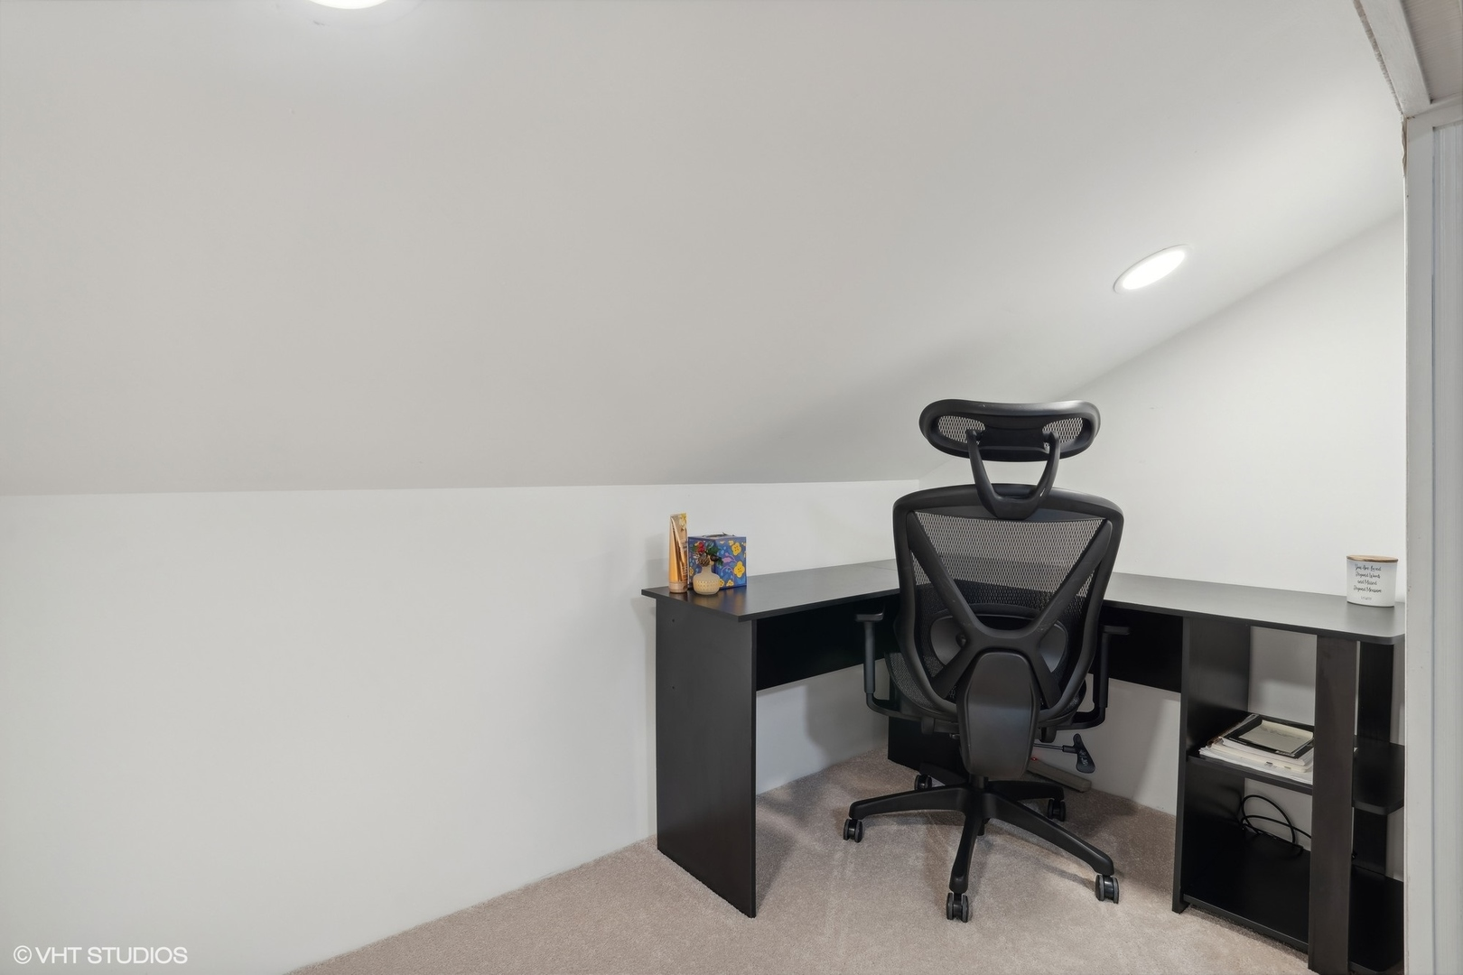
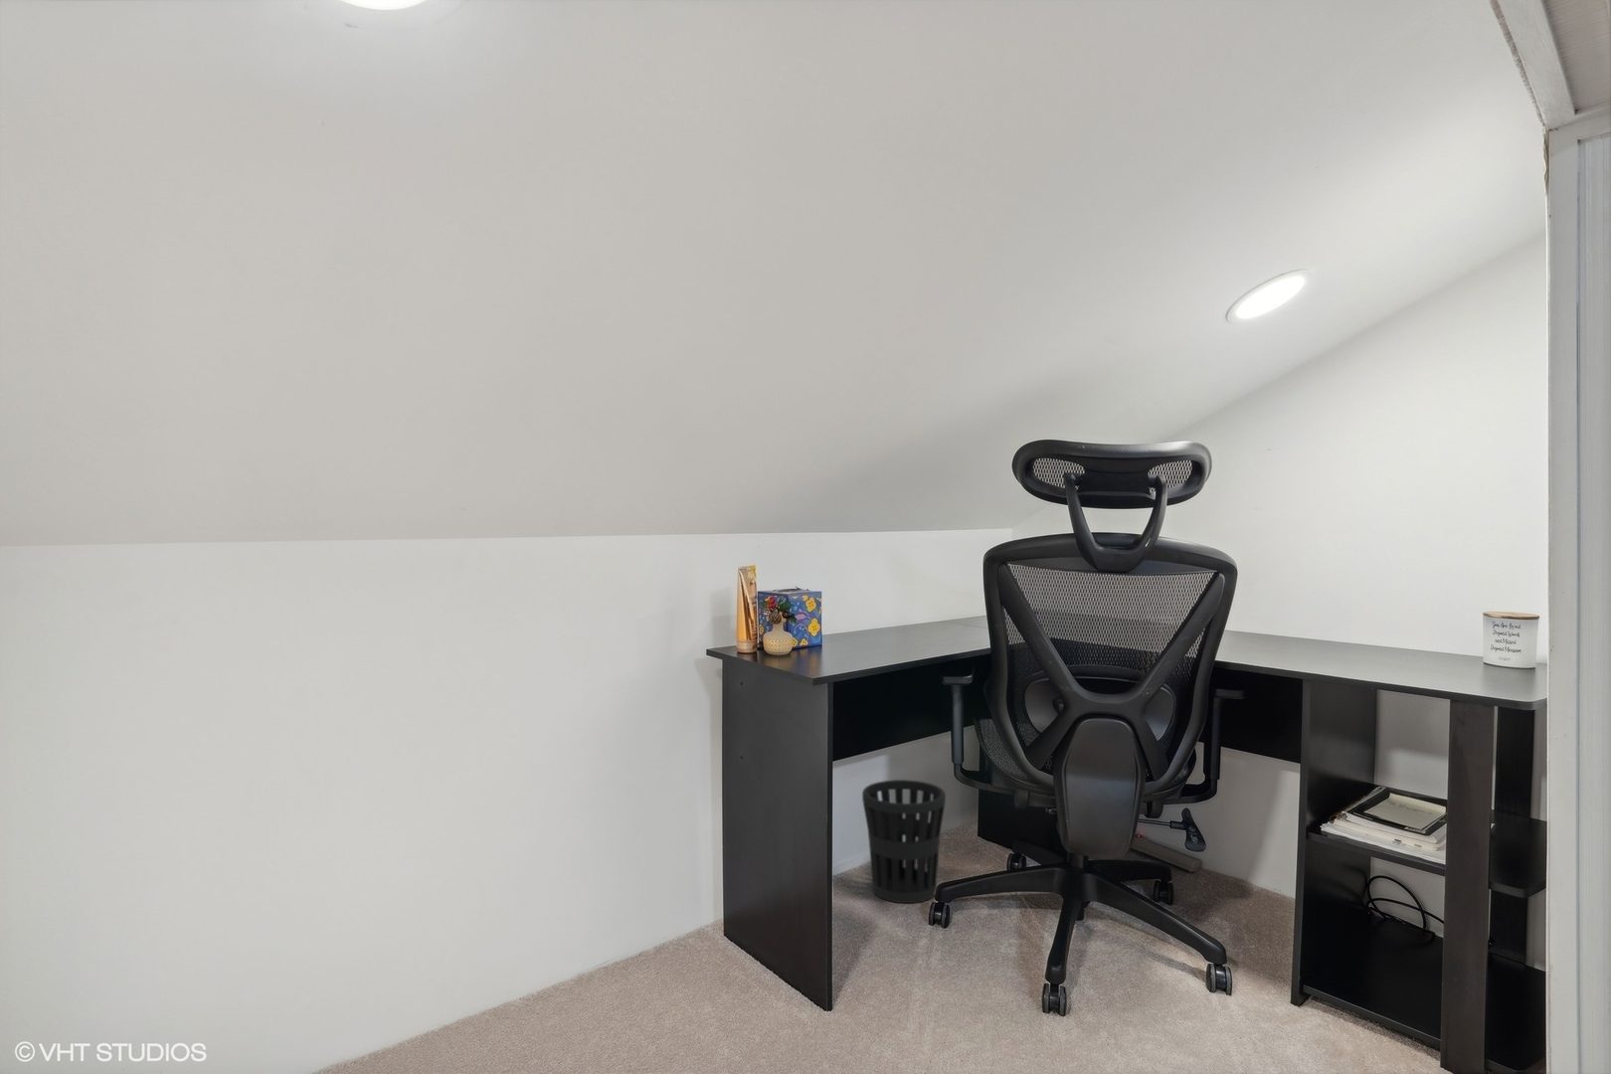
+ wastebasket [861,779,947,904]
